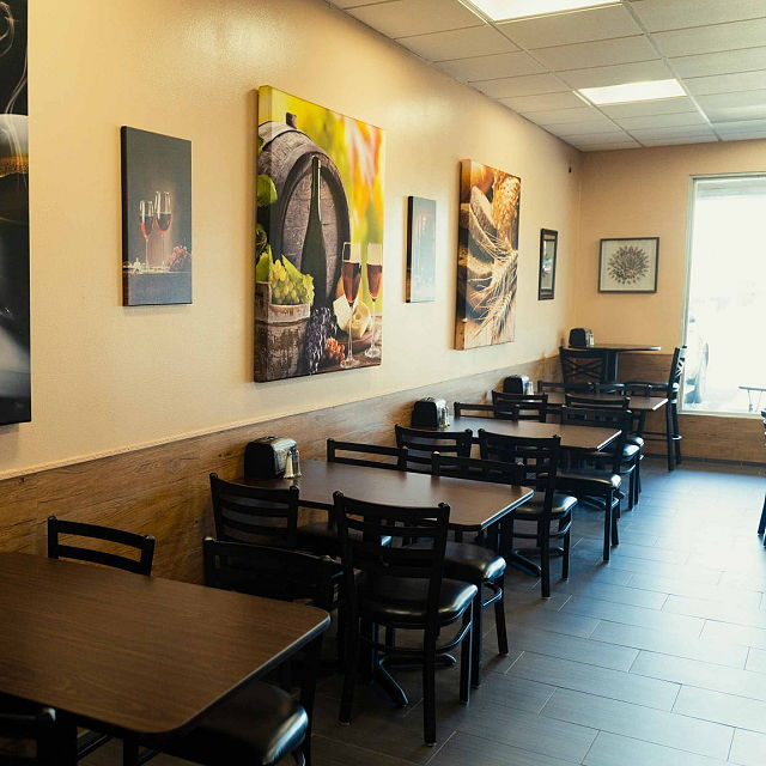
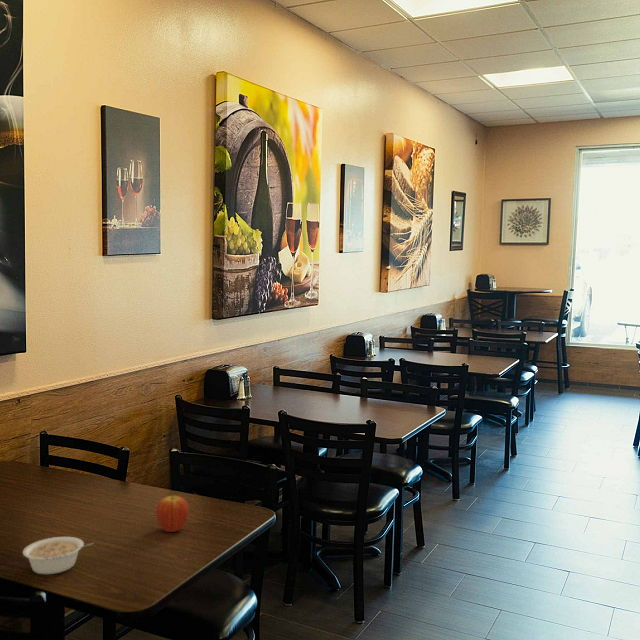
+ fruit [155,494,190,533]
+ legume [22,536,94,575]
